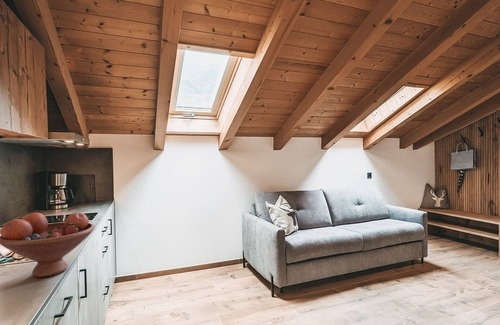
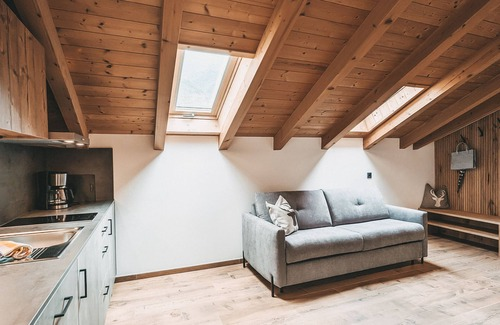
- fruit bowl [0,212,95,278]
